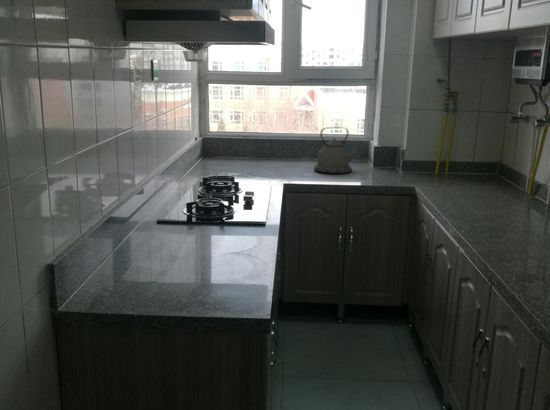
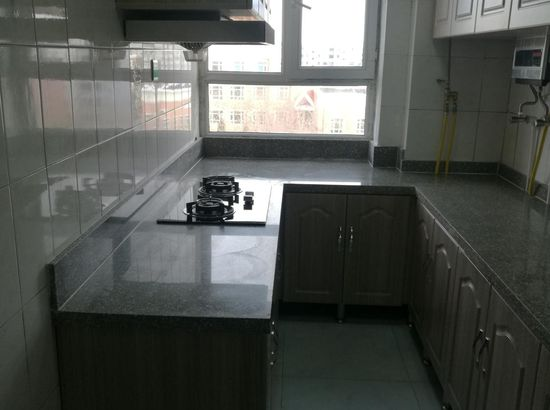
- kettle [313,126,362,175]
